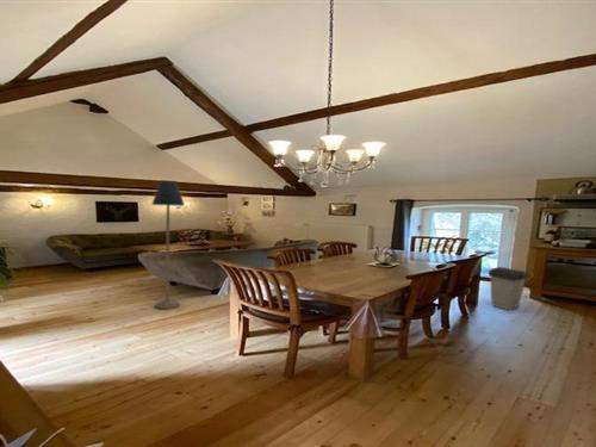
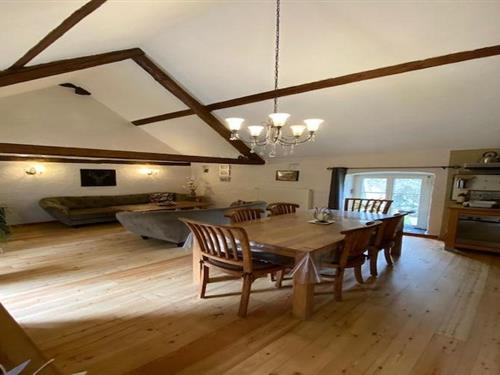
- trash can [488,266,529,311]
- floor lamp [150,179,186,310]
